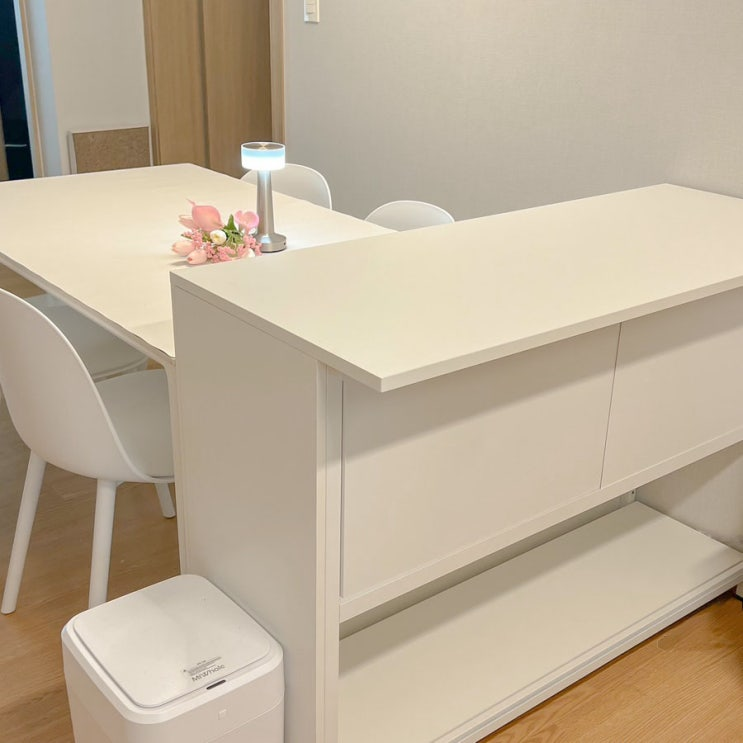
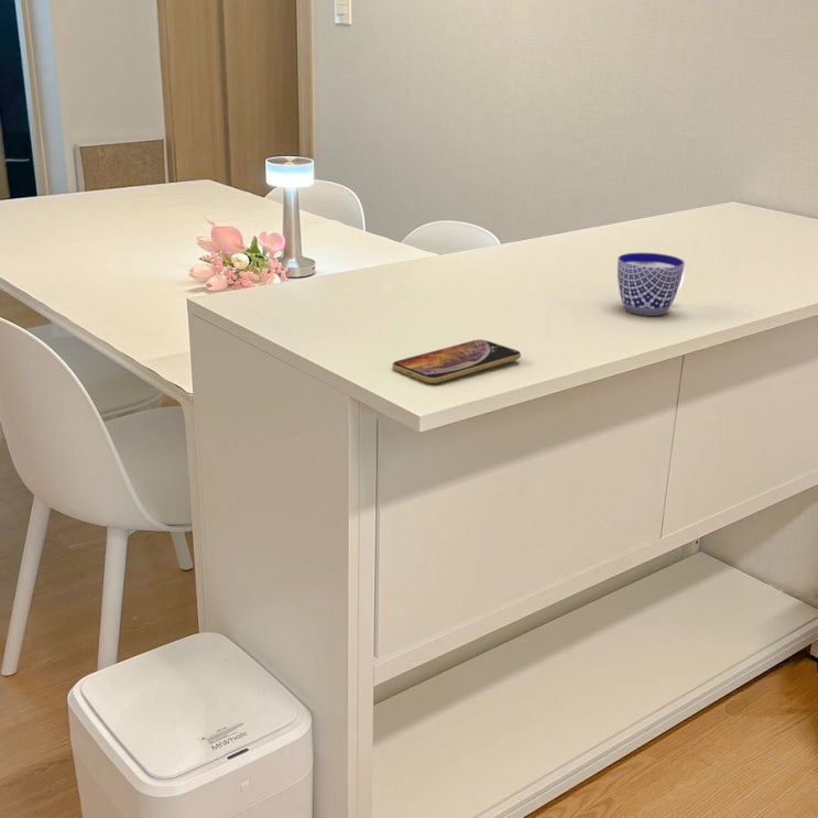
+ cup [617,252,686,317]
+ smartphone [391,338,522,384]
